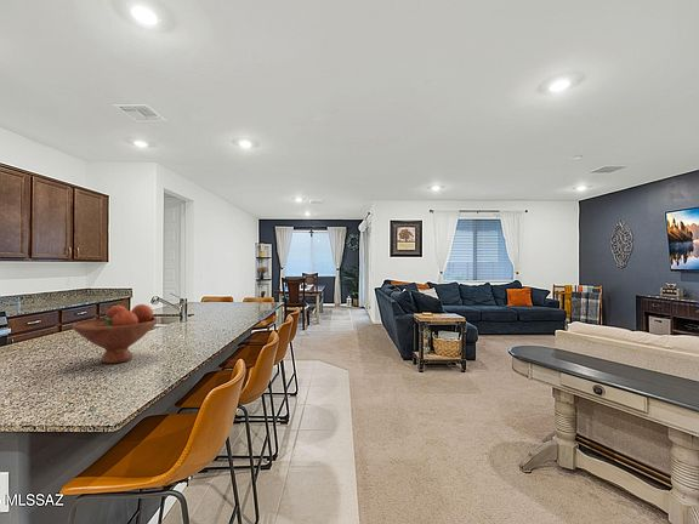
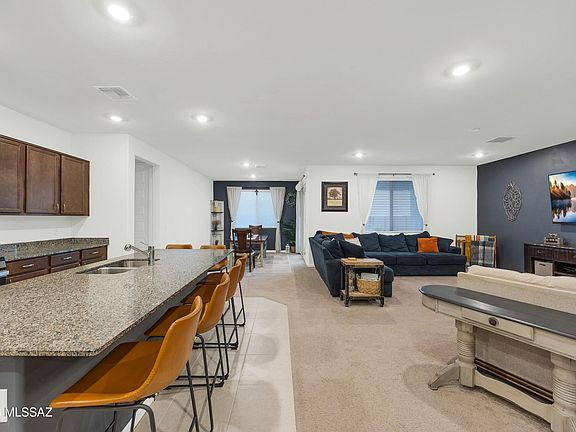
- fruit bowl [70,303,159,364]
